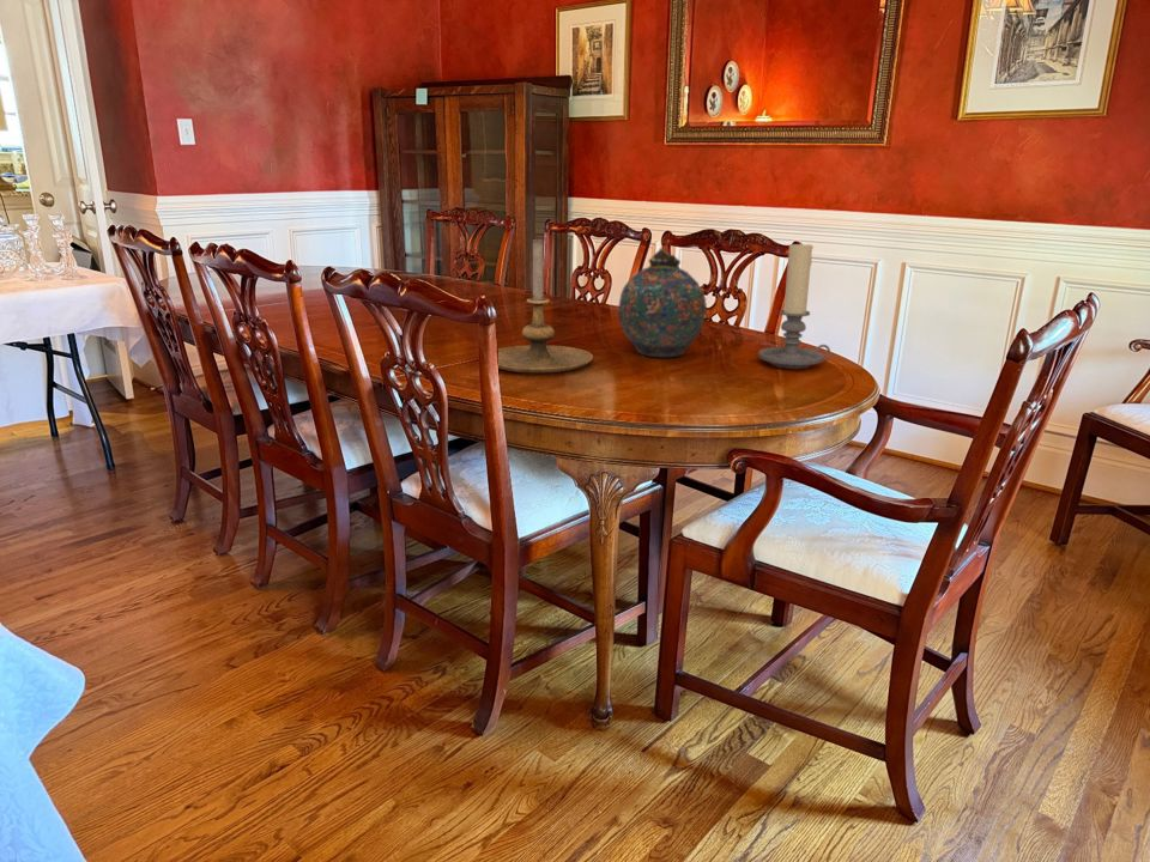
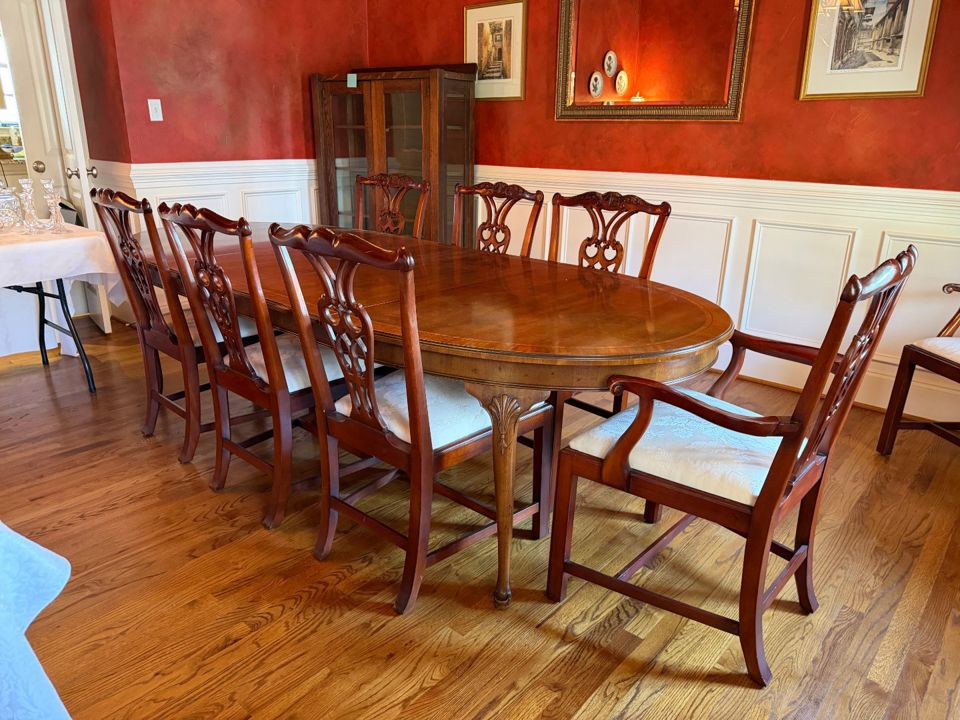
- snuff bottle [617,245,708,358]
- candle holder [757,241,831,370]
- candle holder [497,238,594,374]
